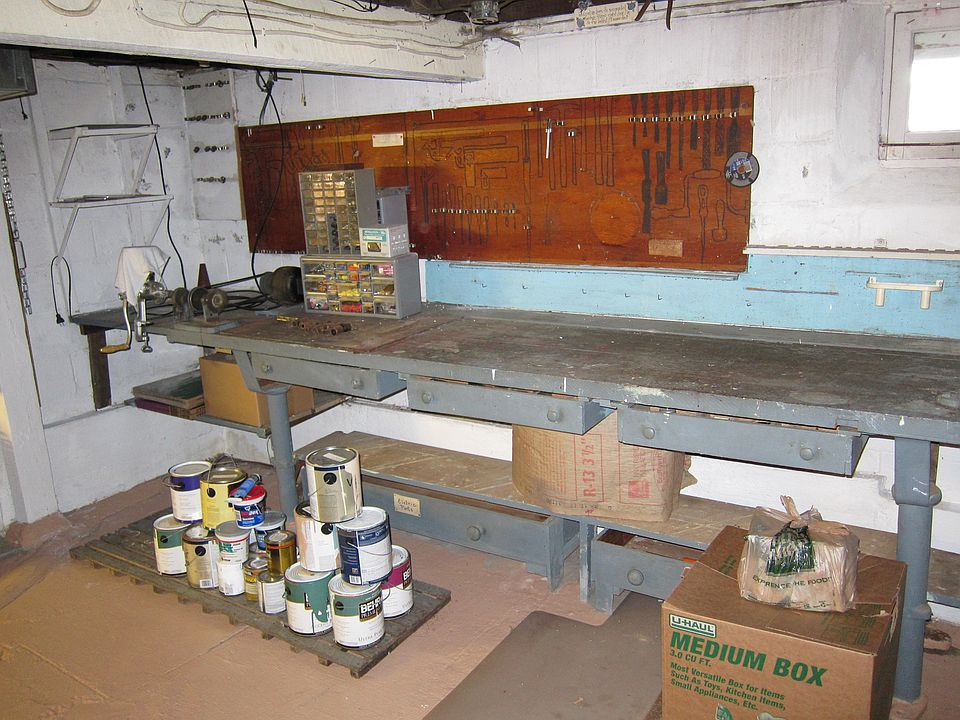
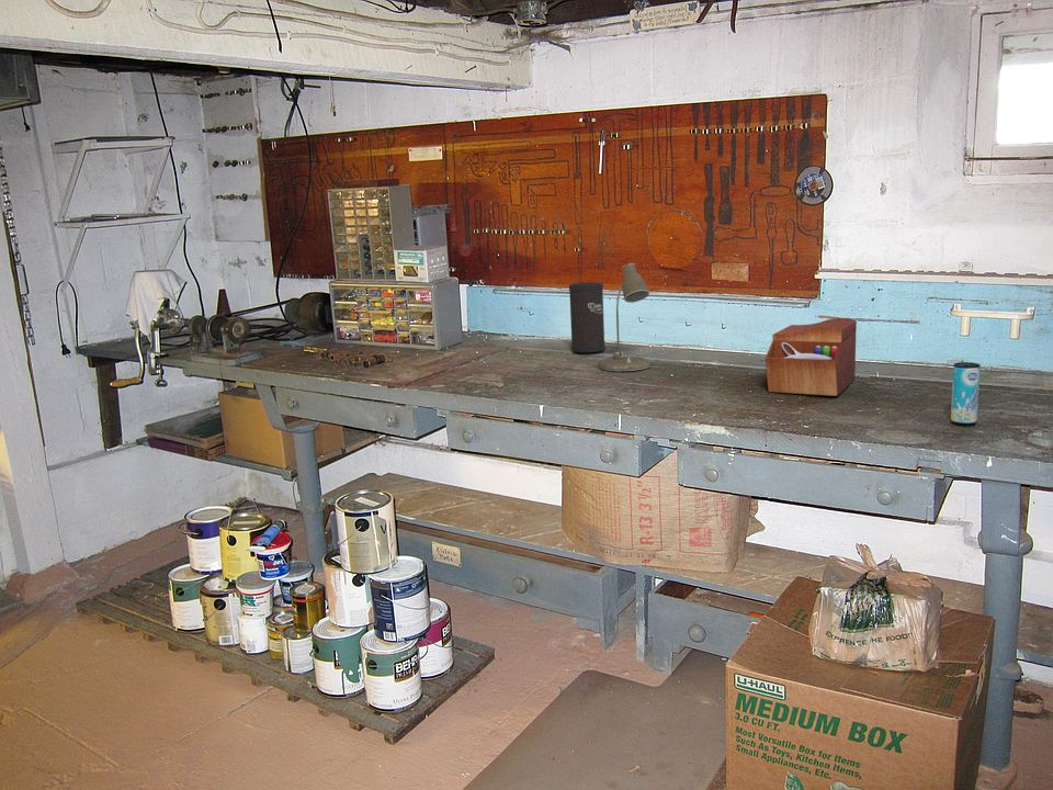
+ speaker [568,281,607,354]
+ desk lamp [597,262,652,372]
+ beverage can [950,361,982,426]
+ sewing box [765,317,858,397]
